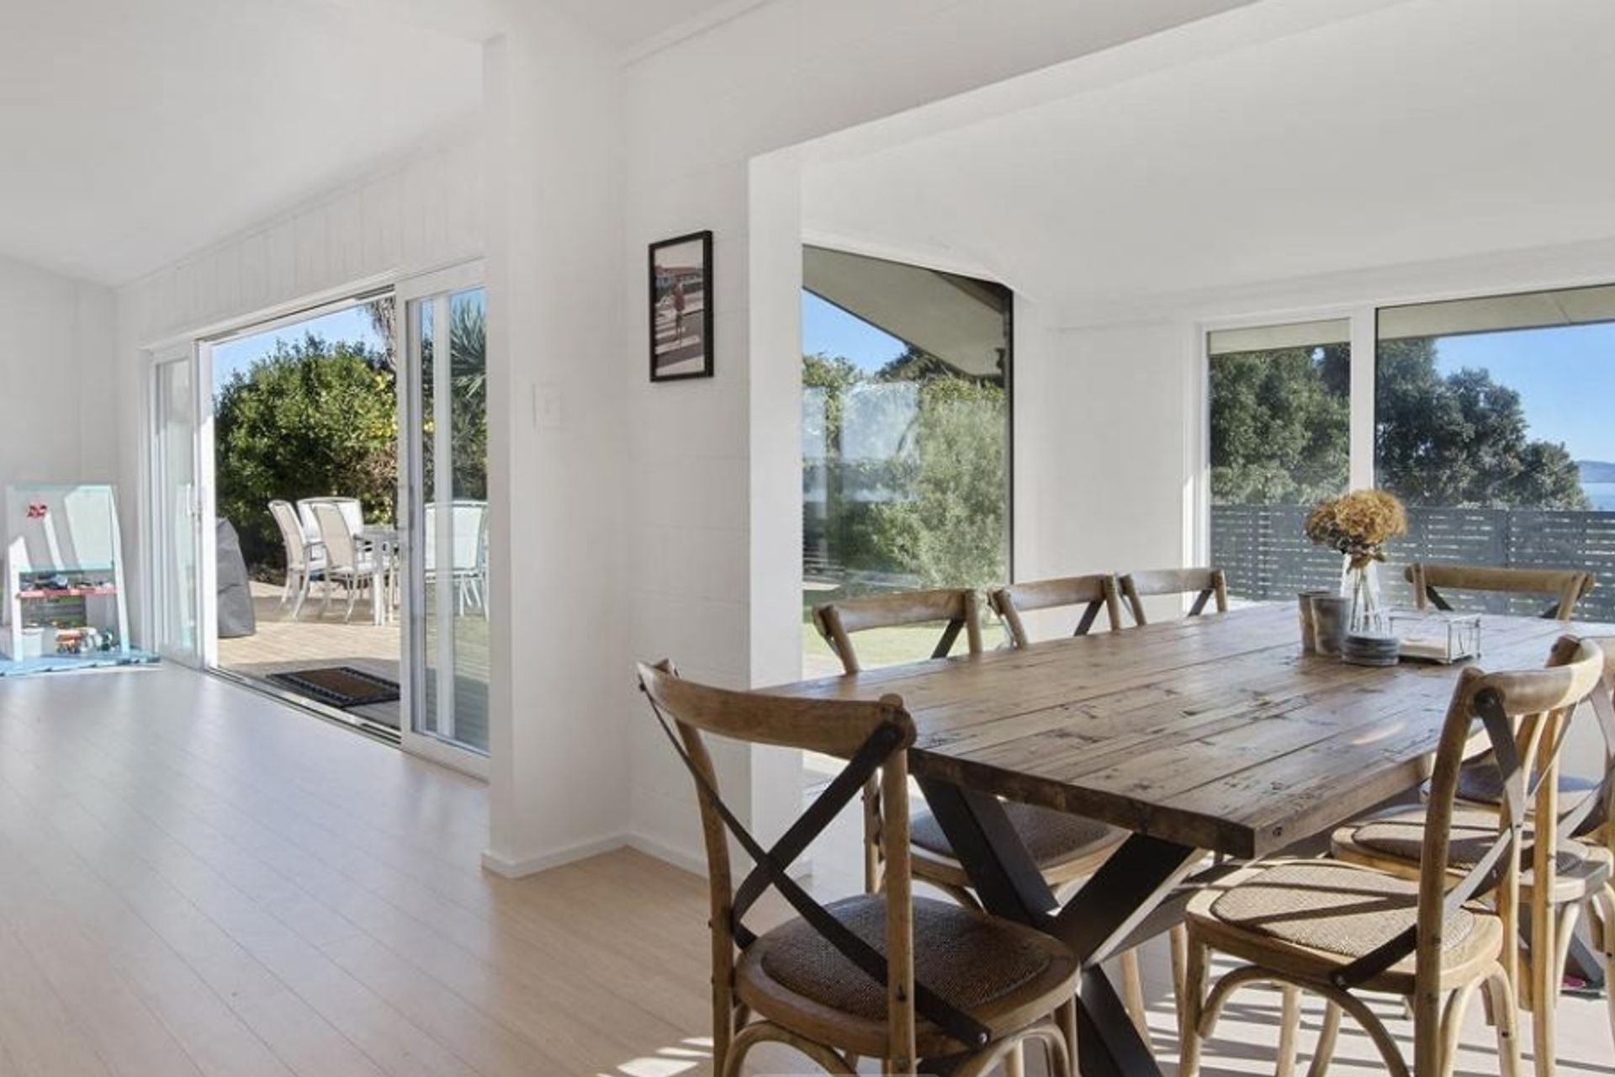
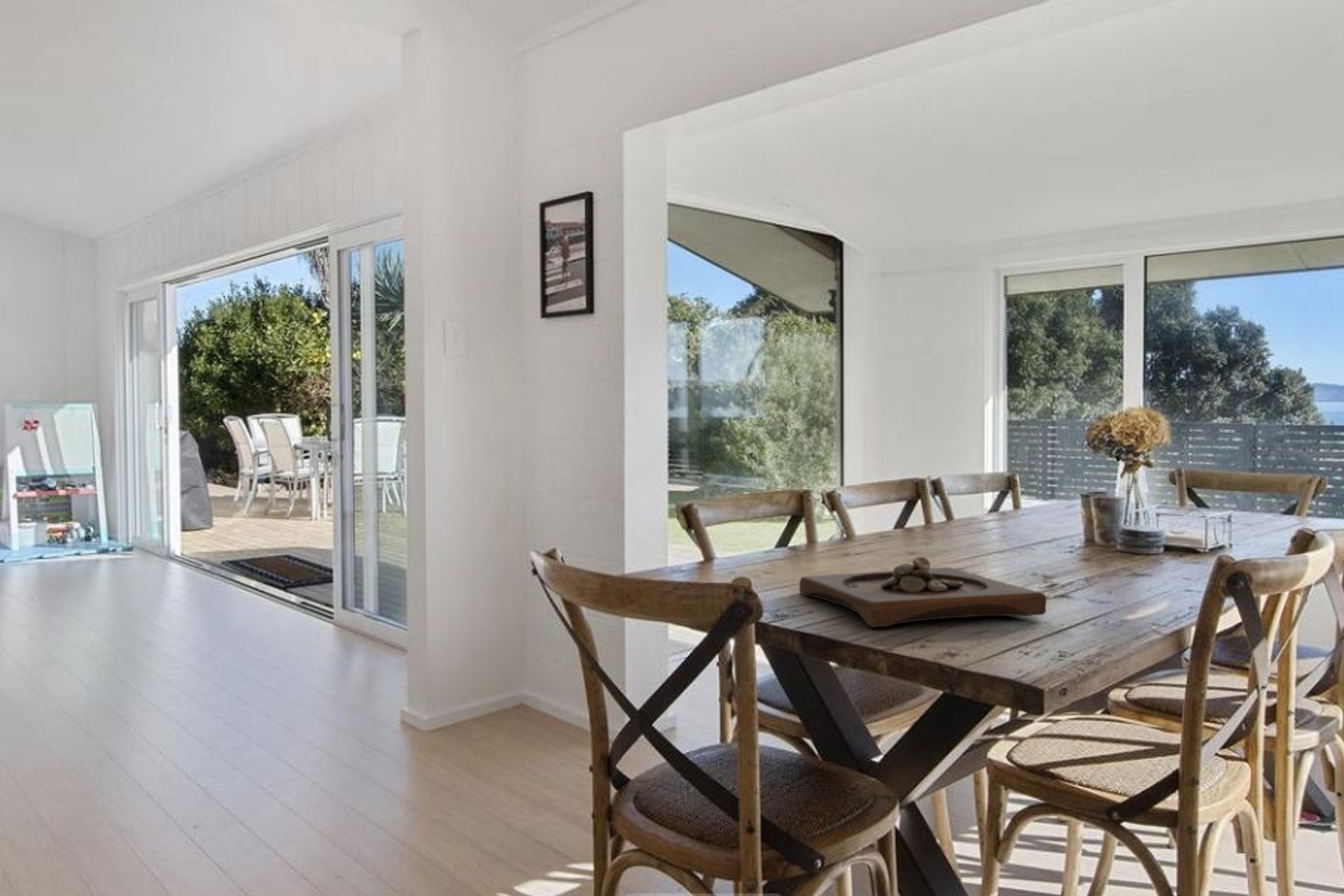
+ wooden tray [799,556,1047,628]
